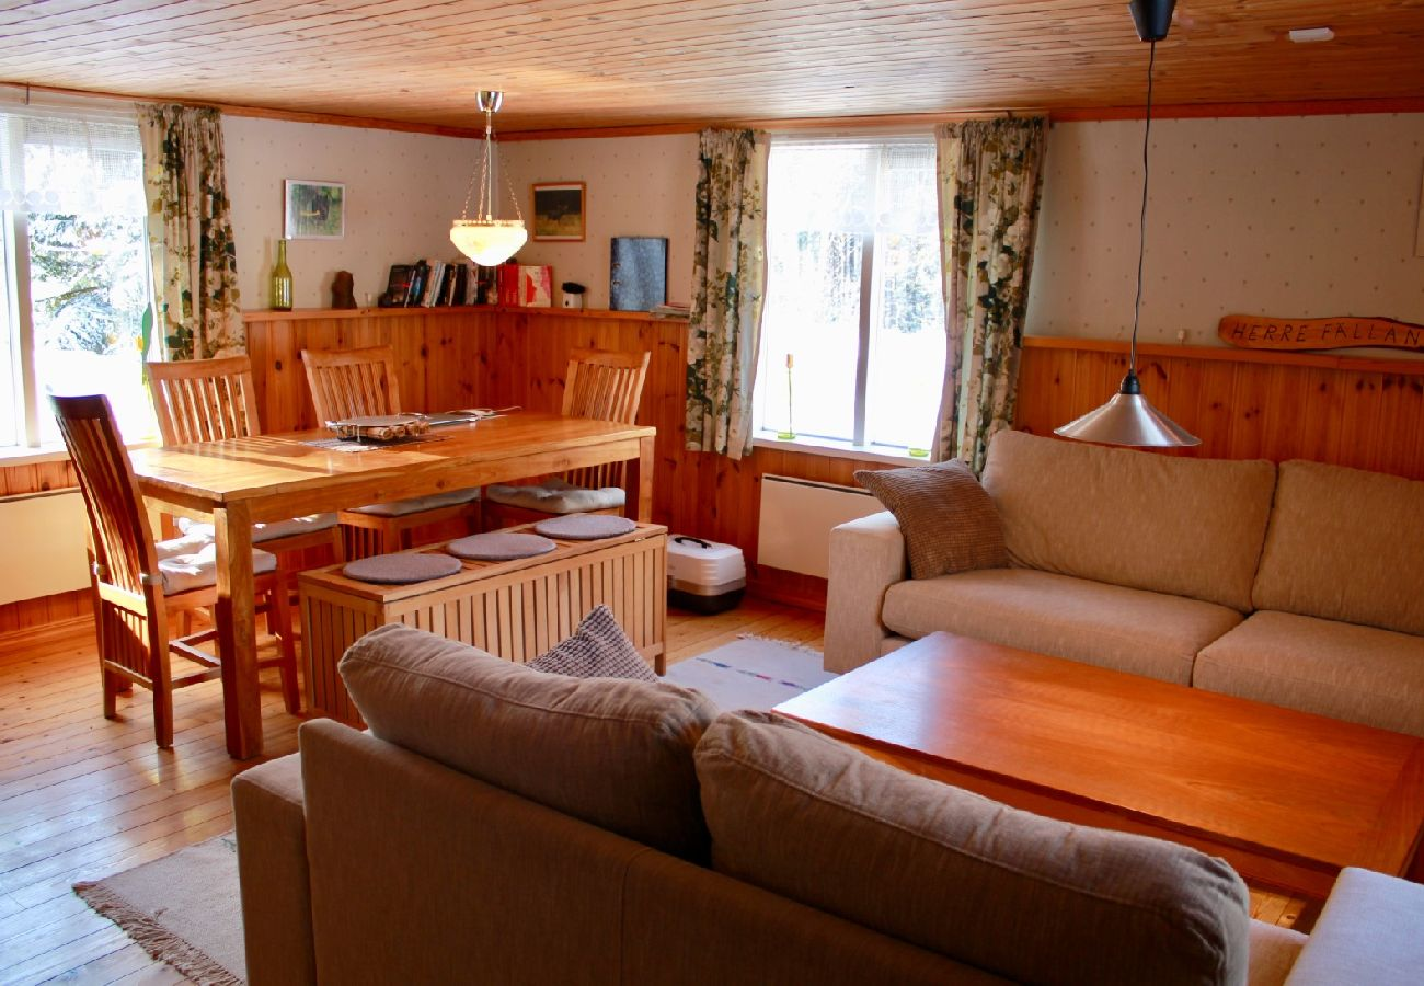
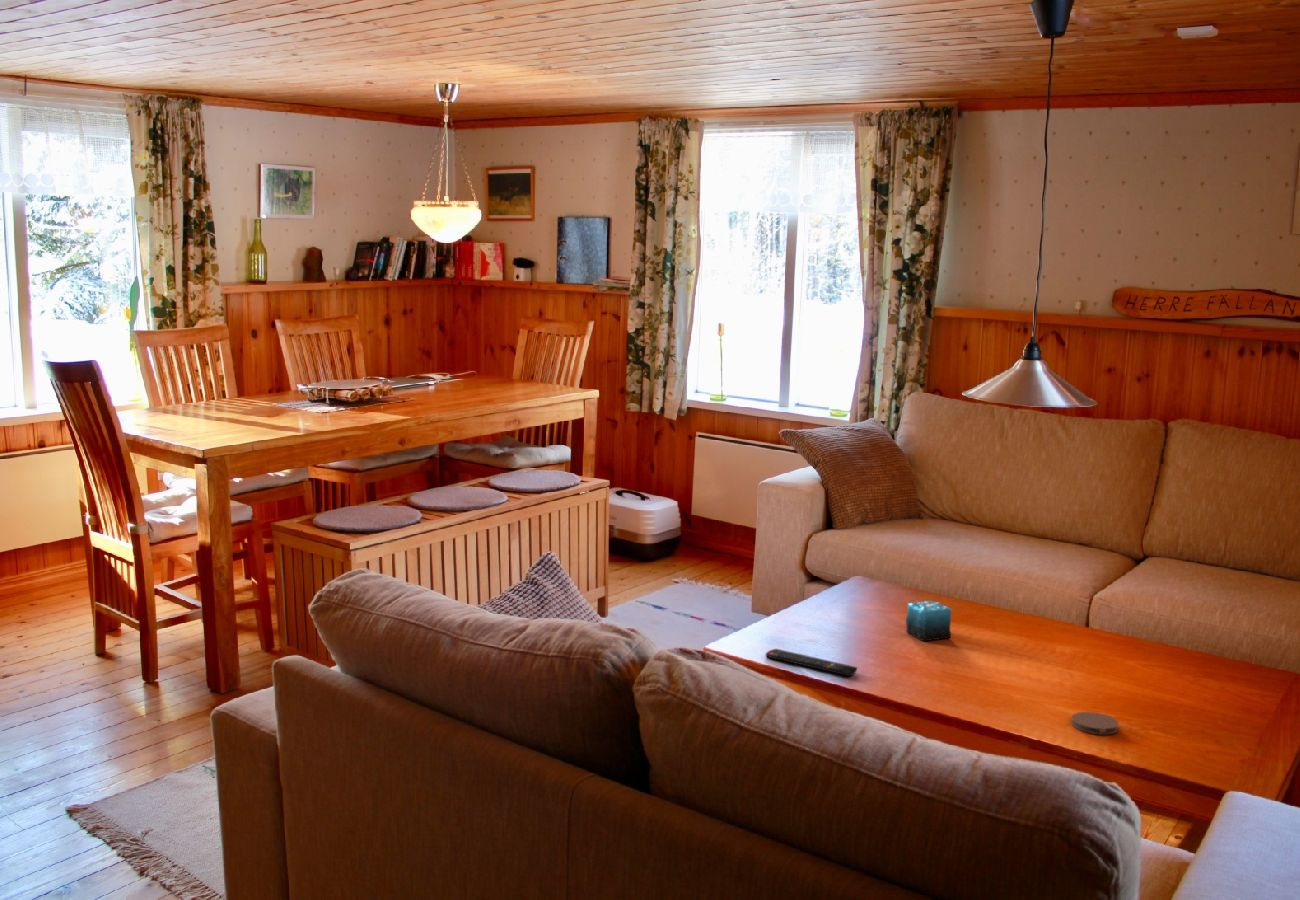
+ candle [905,600,953,642]
+ remote control [765,648,858,677]
+ coaster [1070,711,1120,736]
